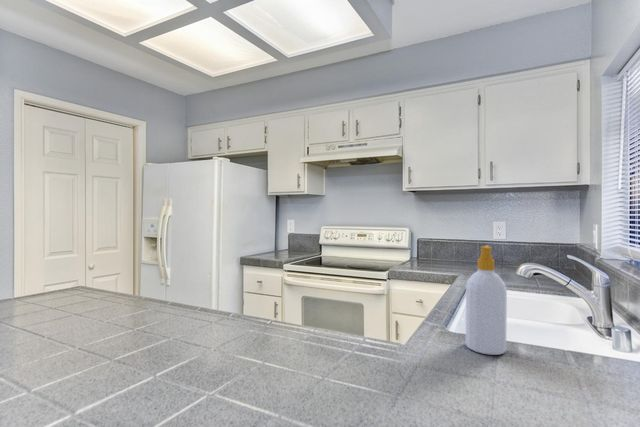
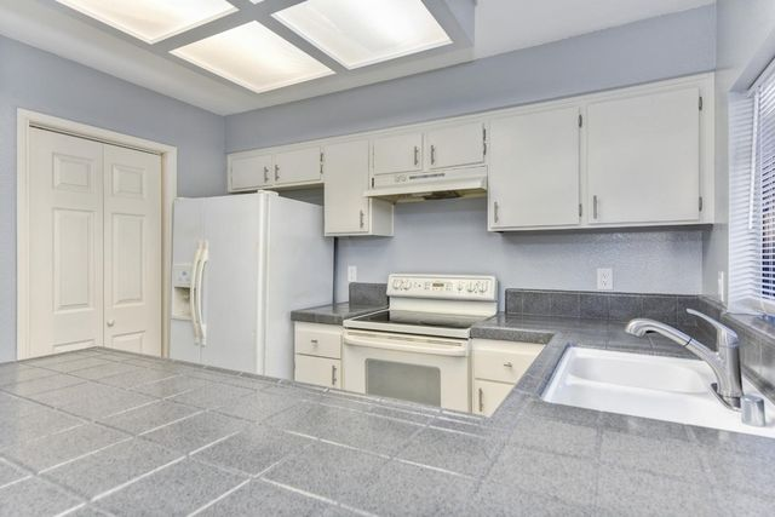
- soap bottle [465,244,508,356]
